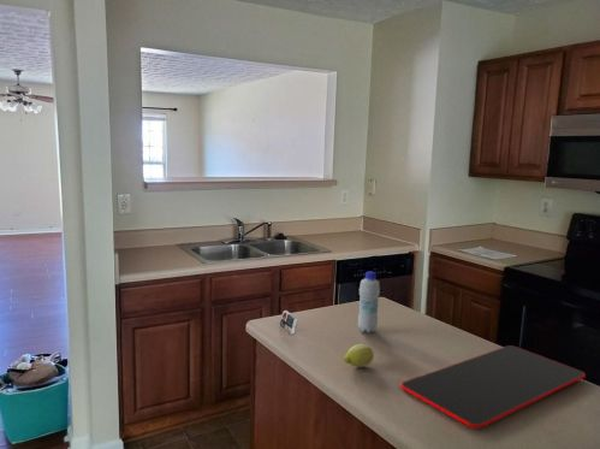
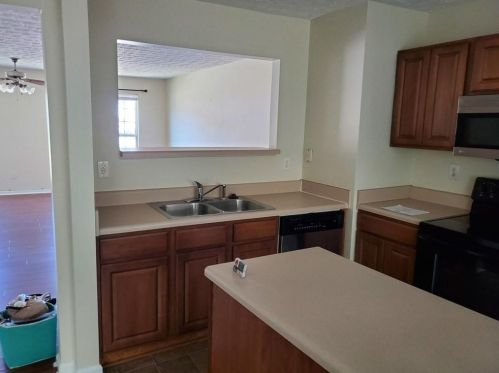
- fruit [343,343,375,368]
- bottle [357,271,381,335]
- cutting board [399,344,587,430]
